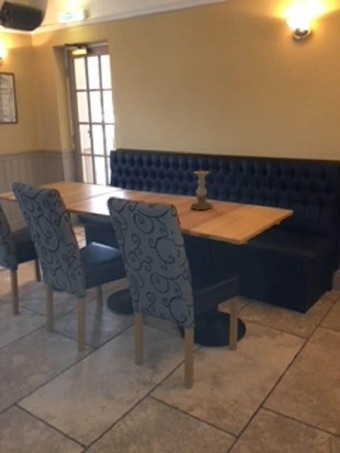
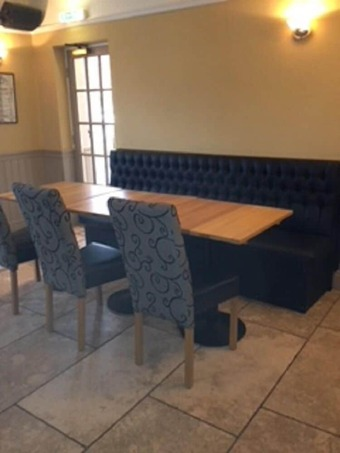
- candle holder [189,170,214,211]
